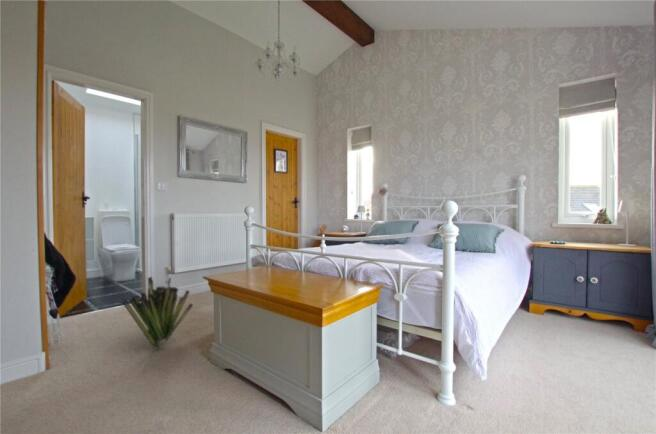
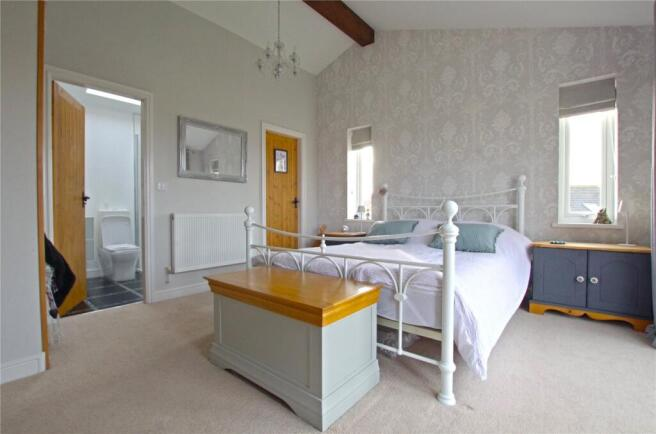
- decorative plant [121,276,194,348]
